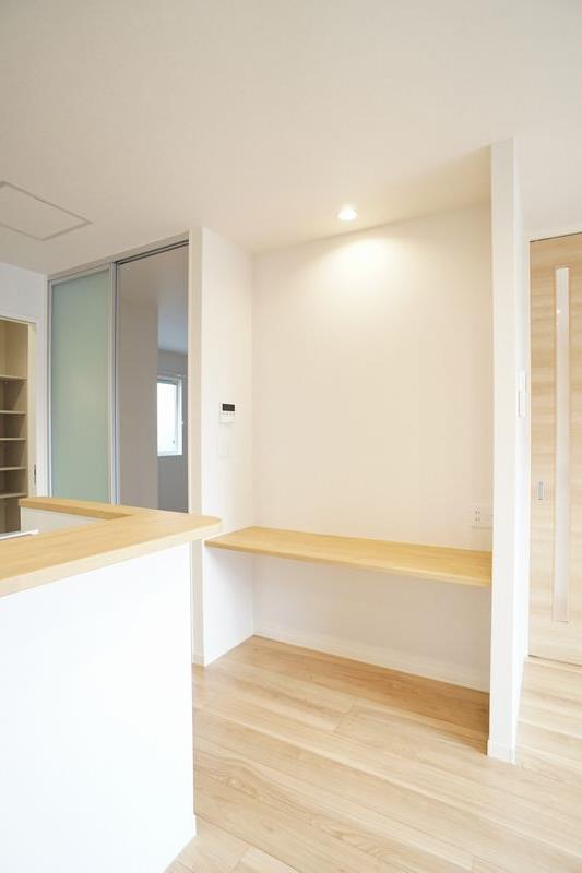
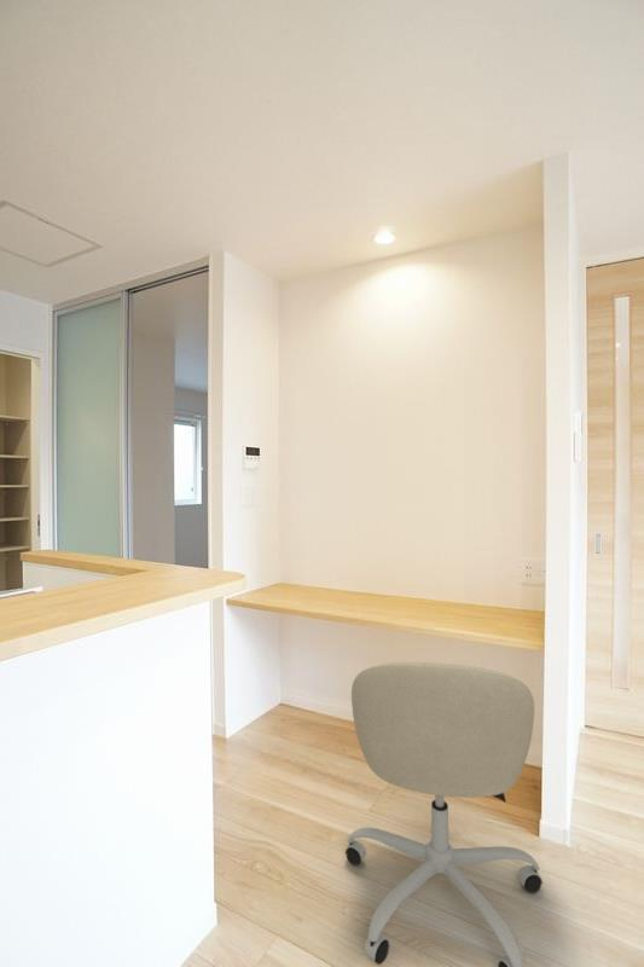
+ office chair [344,661,544,967]
